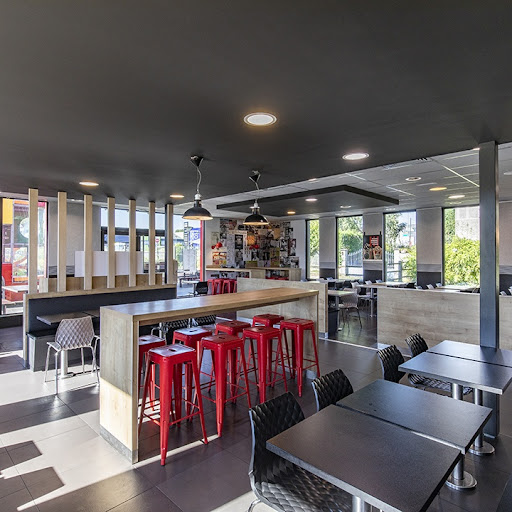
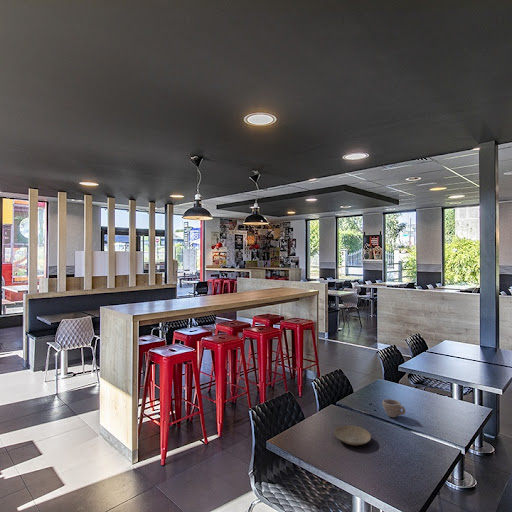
+ plate [333,424,372,446]
+ cup [381,398,407,418]
